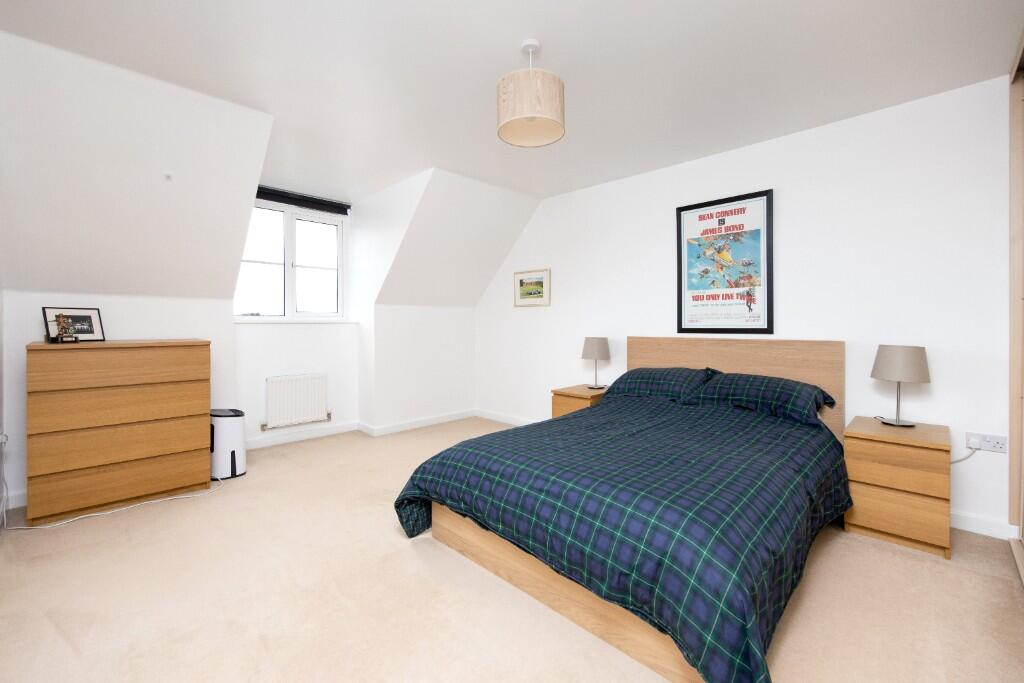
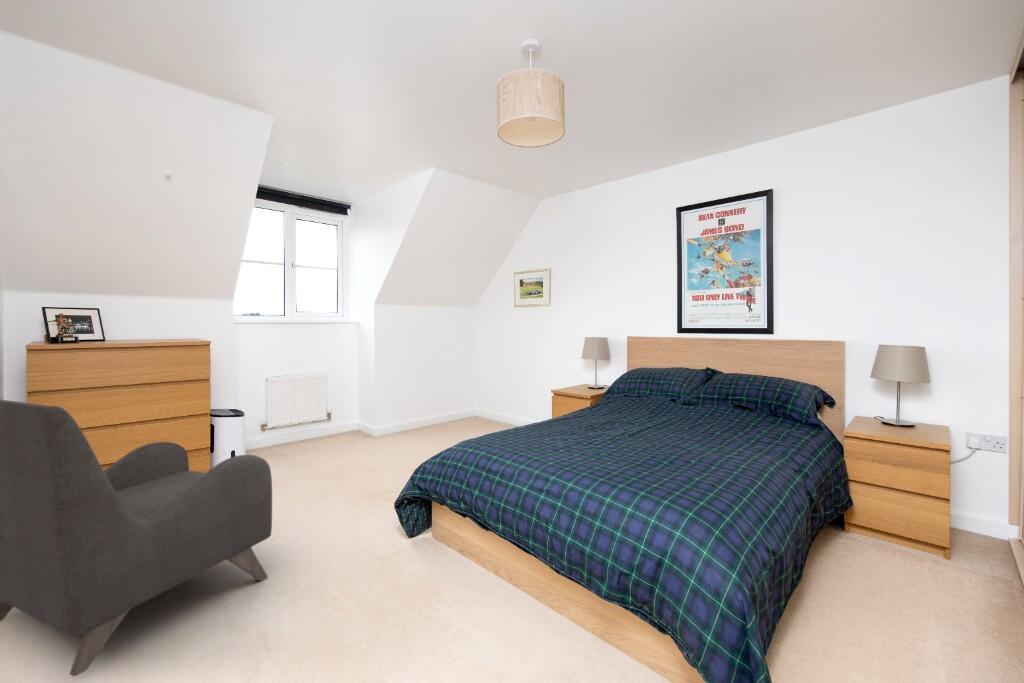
+ armchair [0,399,273,677]
